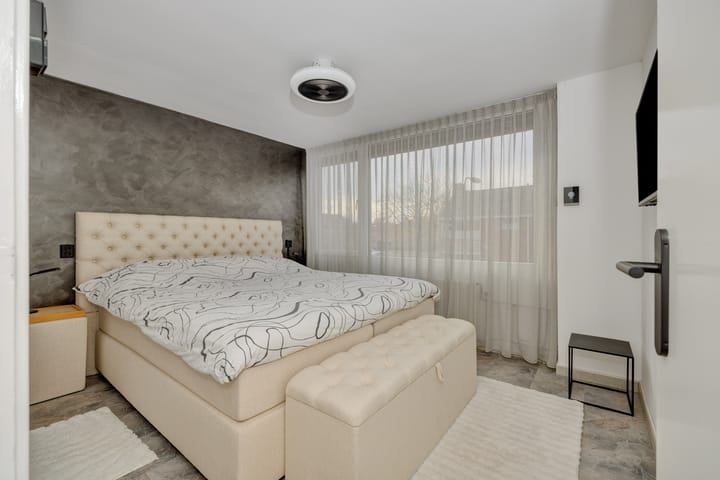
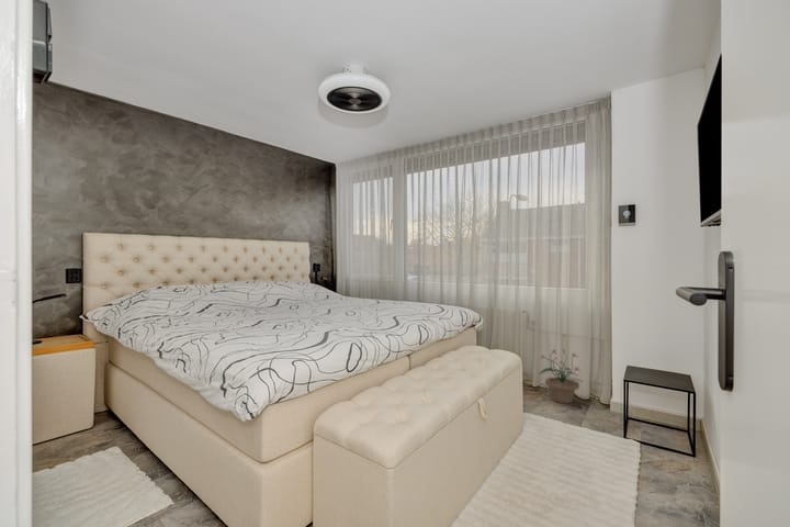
+ potted plant [539,348,584,404]
